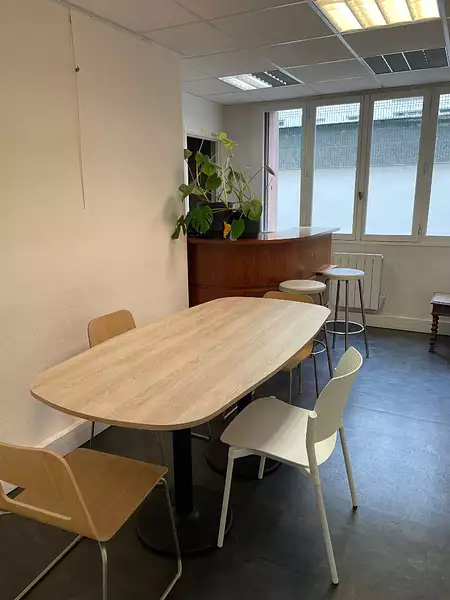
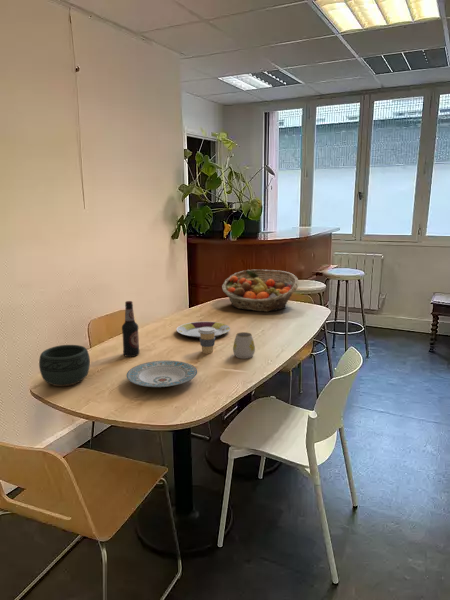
+ mug [232,331,256,360]
+ bowl [38,344,91,387]
+ fruit basket [221,269,299,313]
+ plate [126,360,198,388]
+ plate [175,321,231,340]
+ coffee cup [198,327,216,355]
+ bottle [121,300,140,358]
